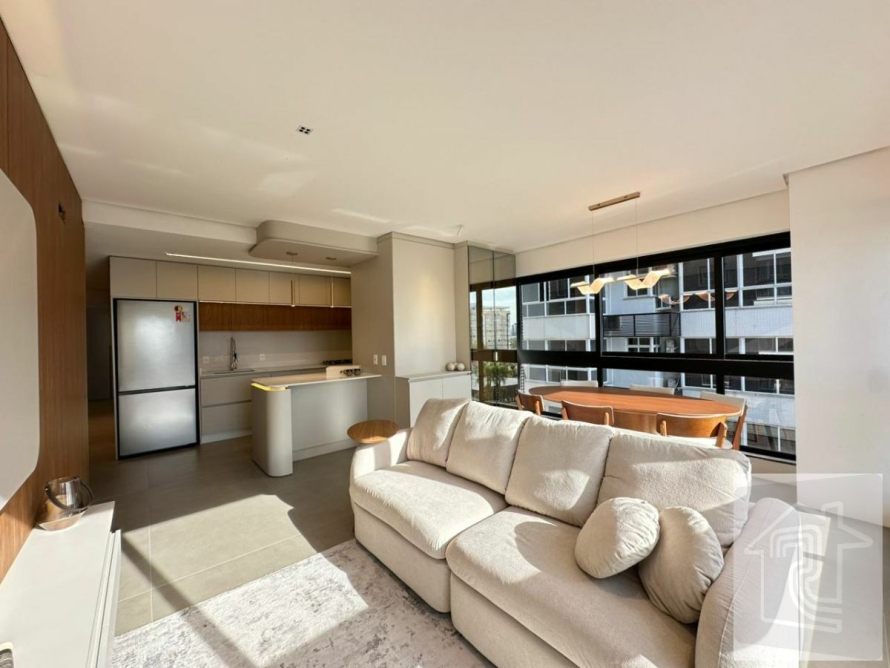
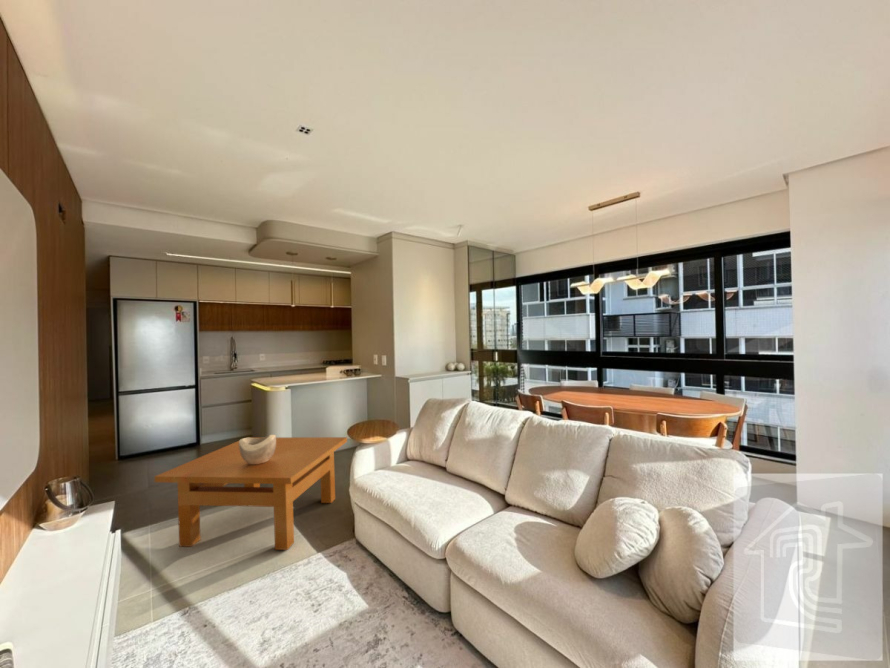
+ table [154,436,348,551]
+ decorative bowl [238,434,277,464]
